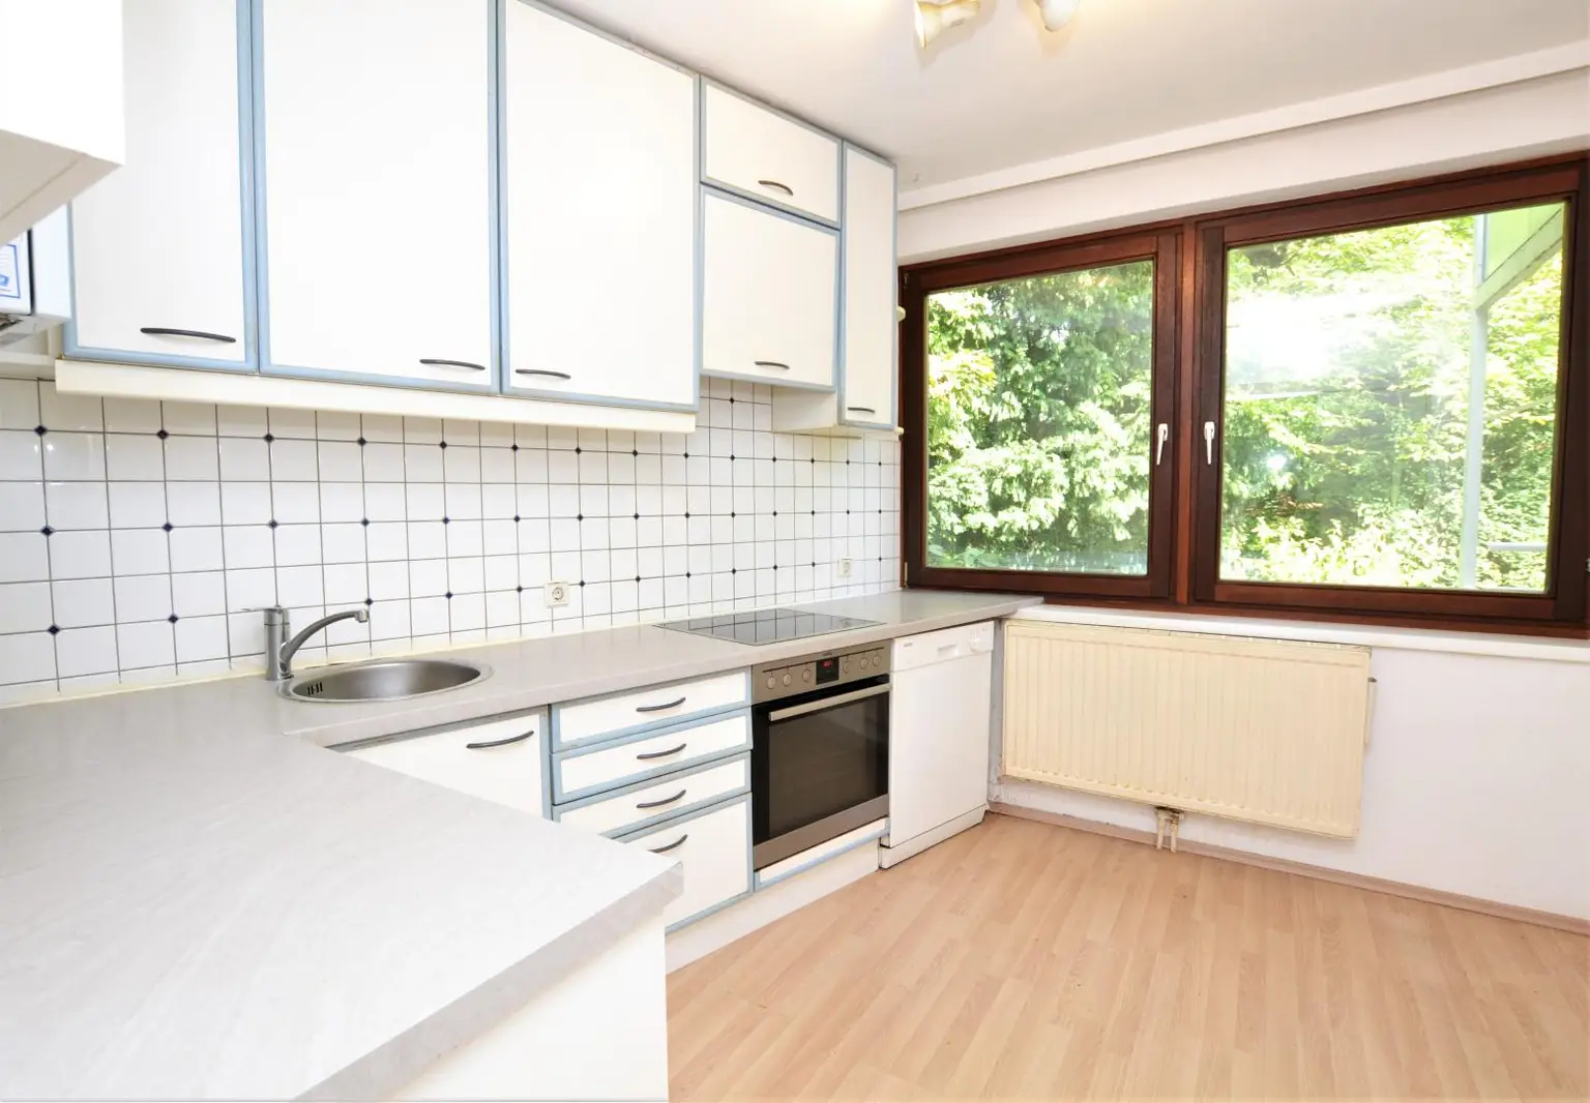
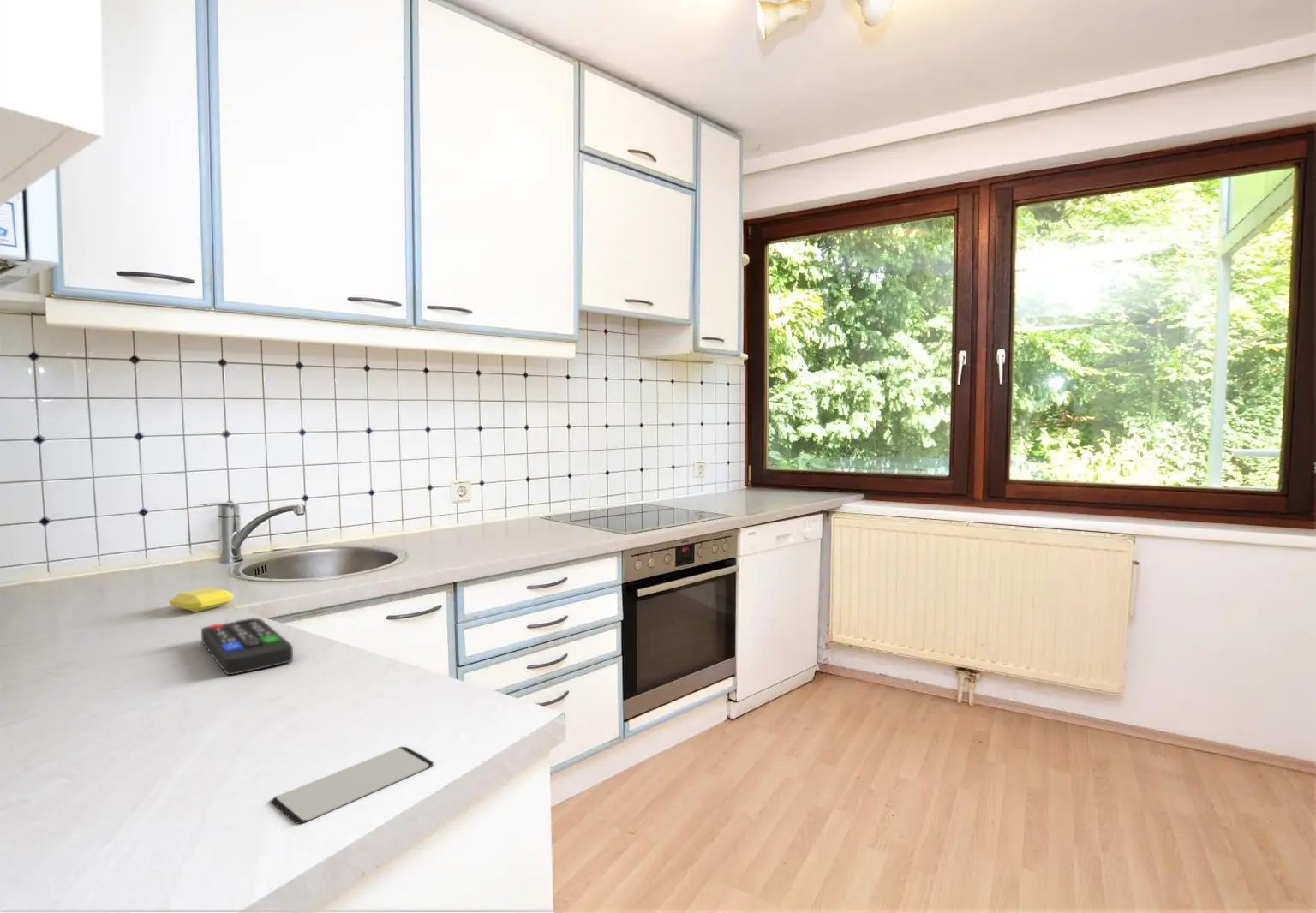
+ soap bar [169,586,234,612]
+ remote control [200,617,294,676]
+ smartphone [271,746,434,825]
